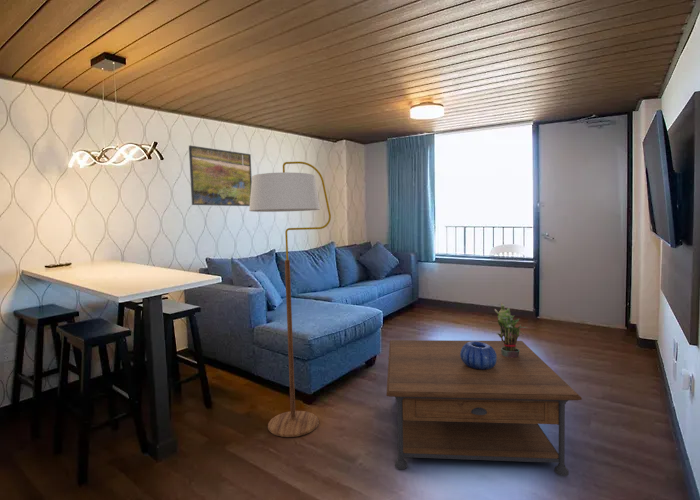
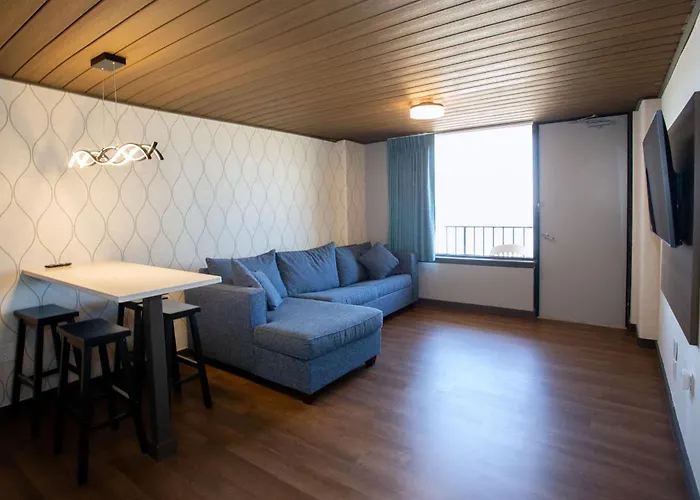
- coffee table [385,339,583,477]
- potted plant [494,302,528,358]
- floor lamp [248,161,332,438]
- decorative bowl [460,340,497,370]
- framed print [188,145,252,207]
